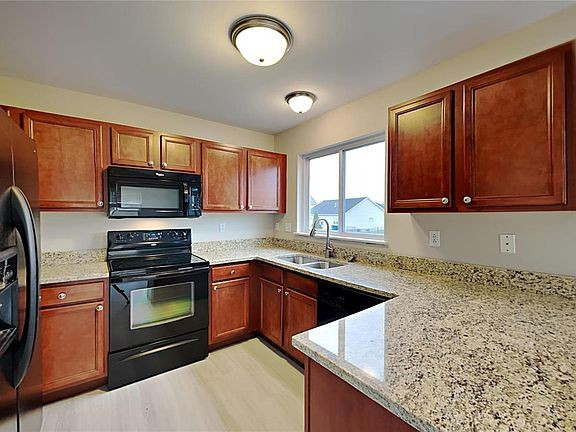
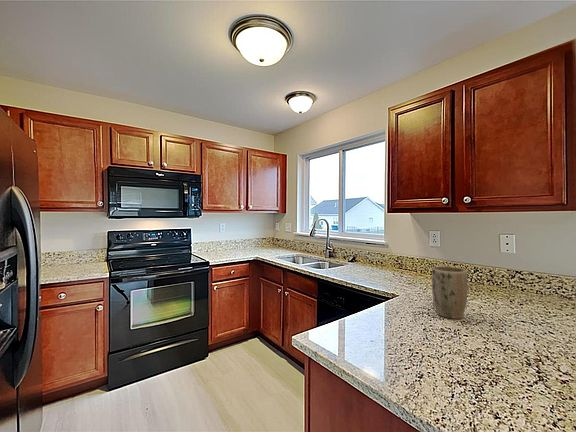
+ plant pot [431,265,469,320]
